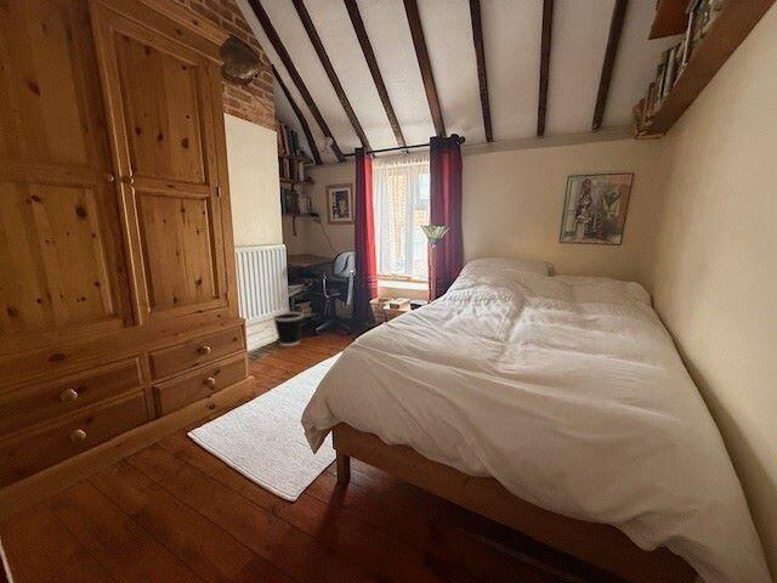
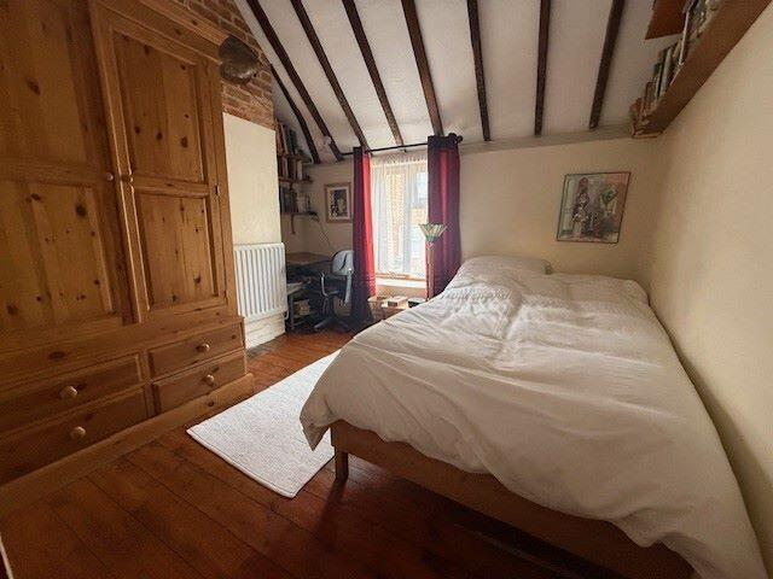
- wastebasket [272,311,305,347]
